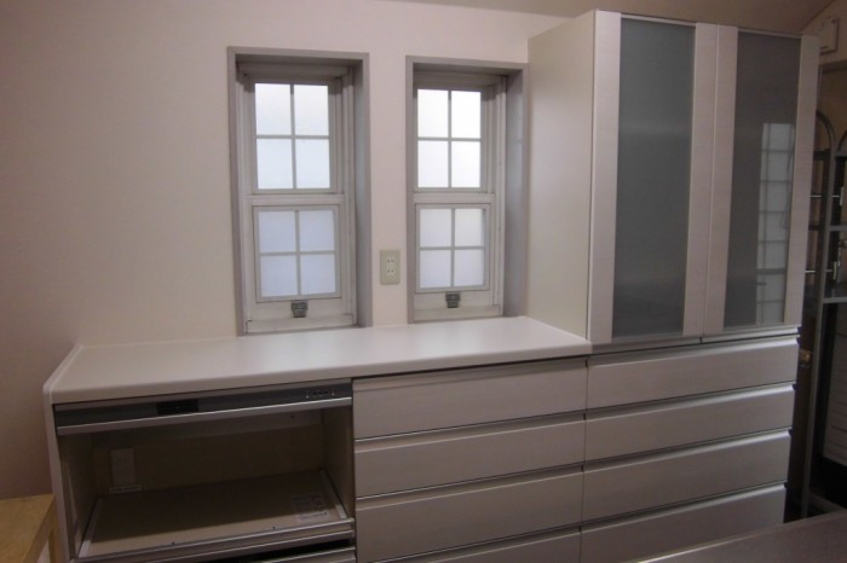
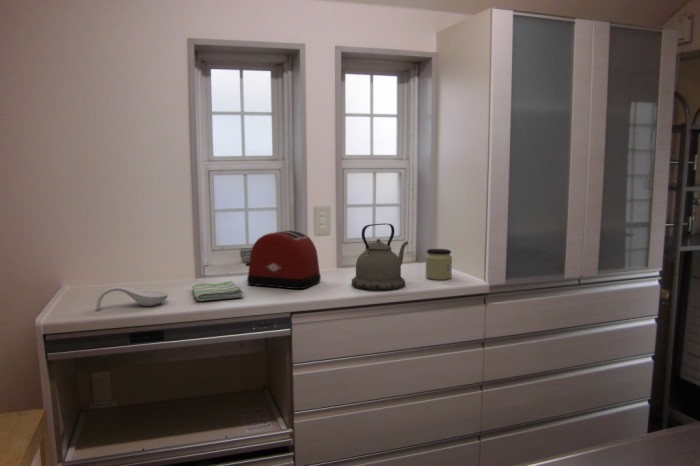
+ toaster [245,229,322,290]
+ dish towel [192,280,244,302]
+ jar [424,248,453,281]
+ kettle [350,222,409,291]
+ spoon rest [95,285,169,310]
